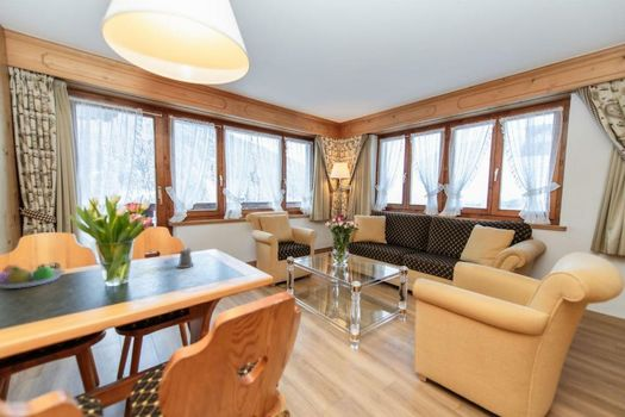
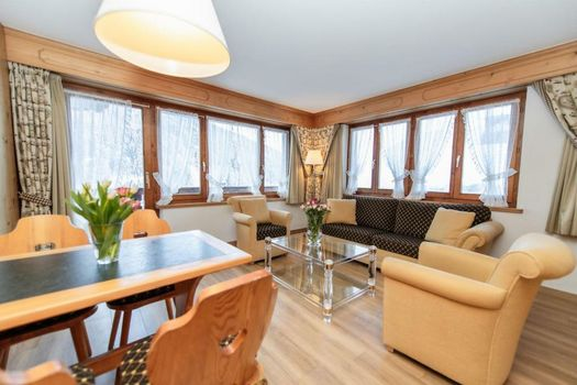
- pepper shaker [170,247,195,269]
- fruit bowl [0,263,67,290]
